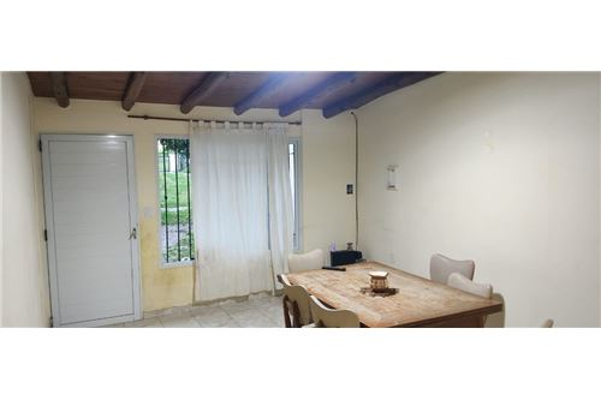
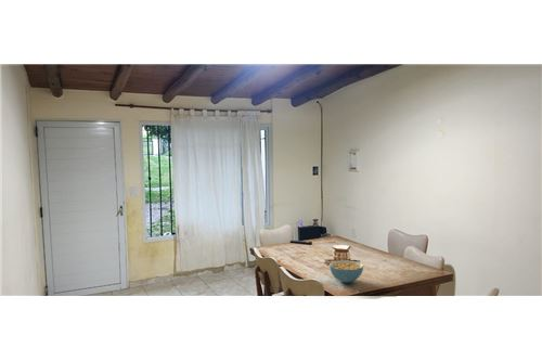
+ cereal bowl [328,259,364,284]
